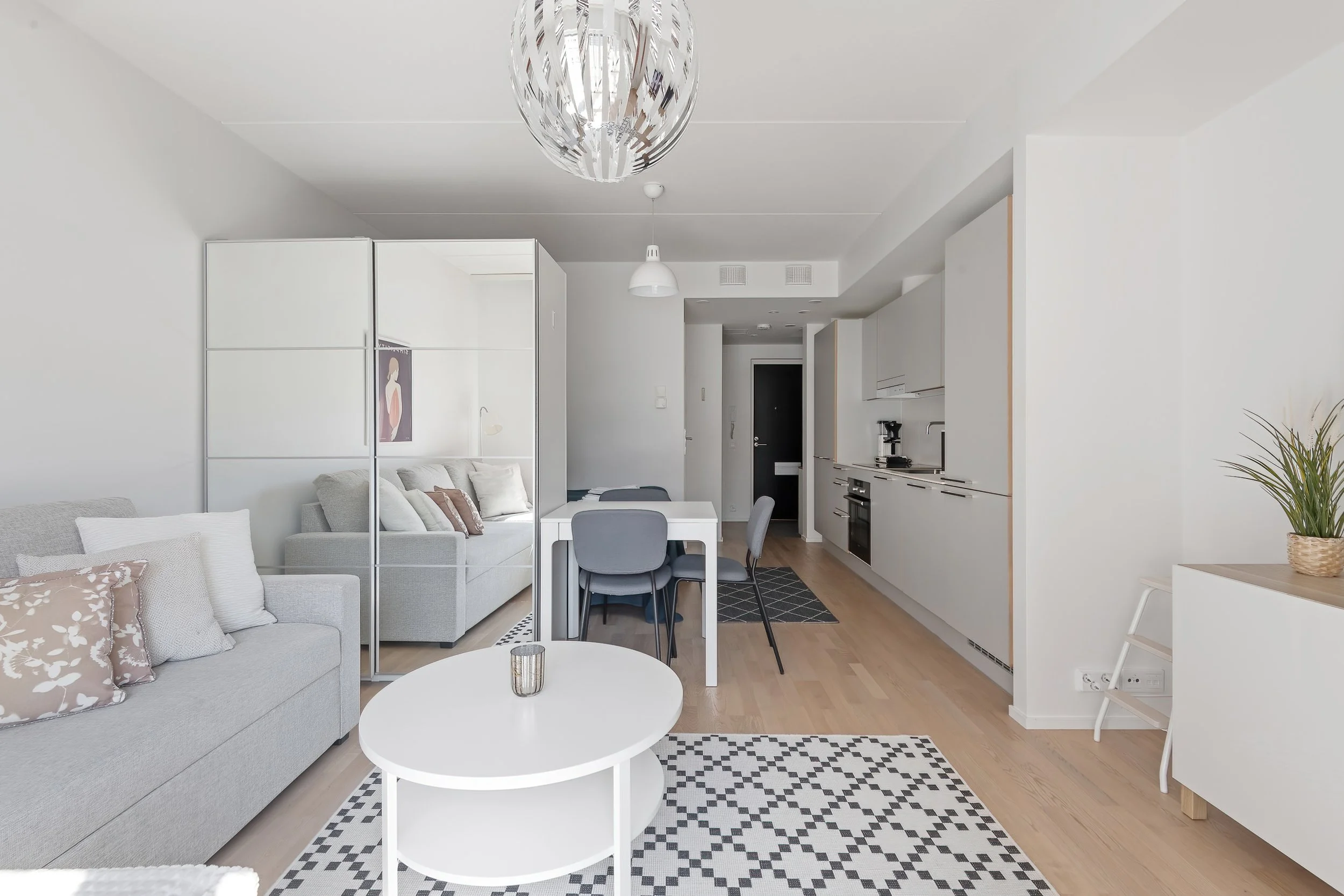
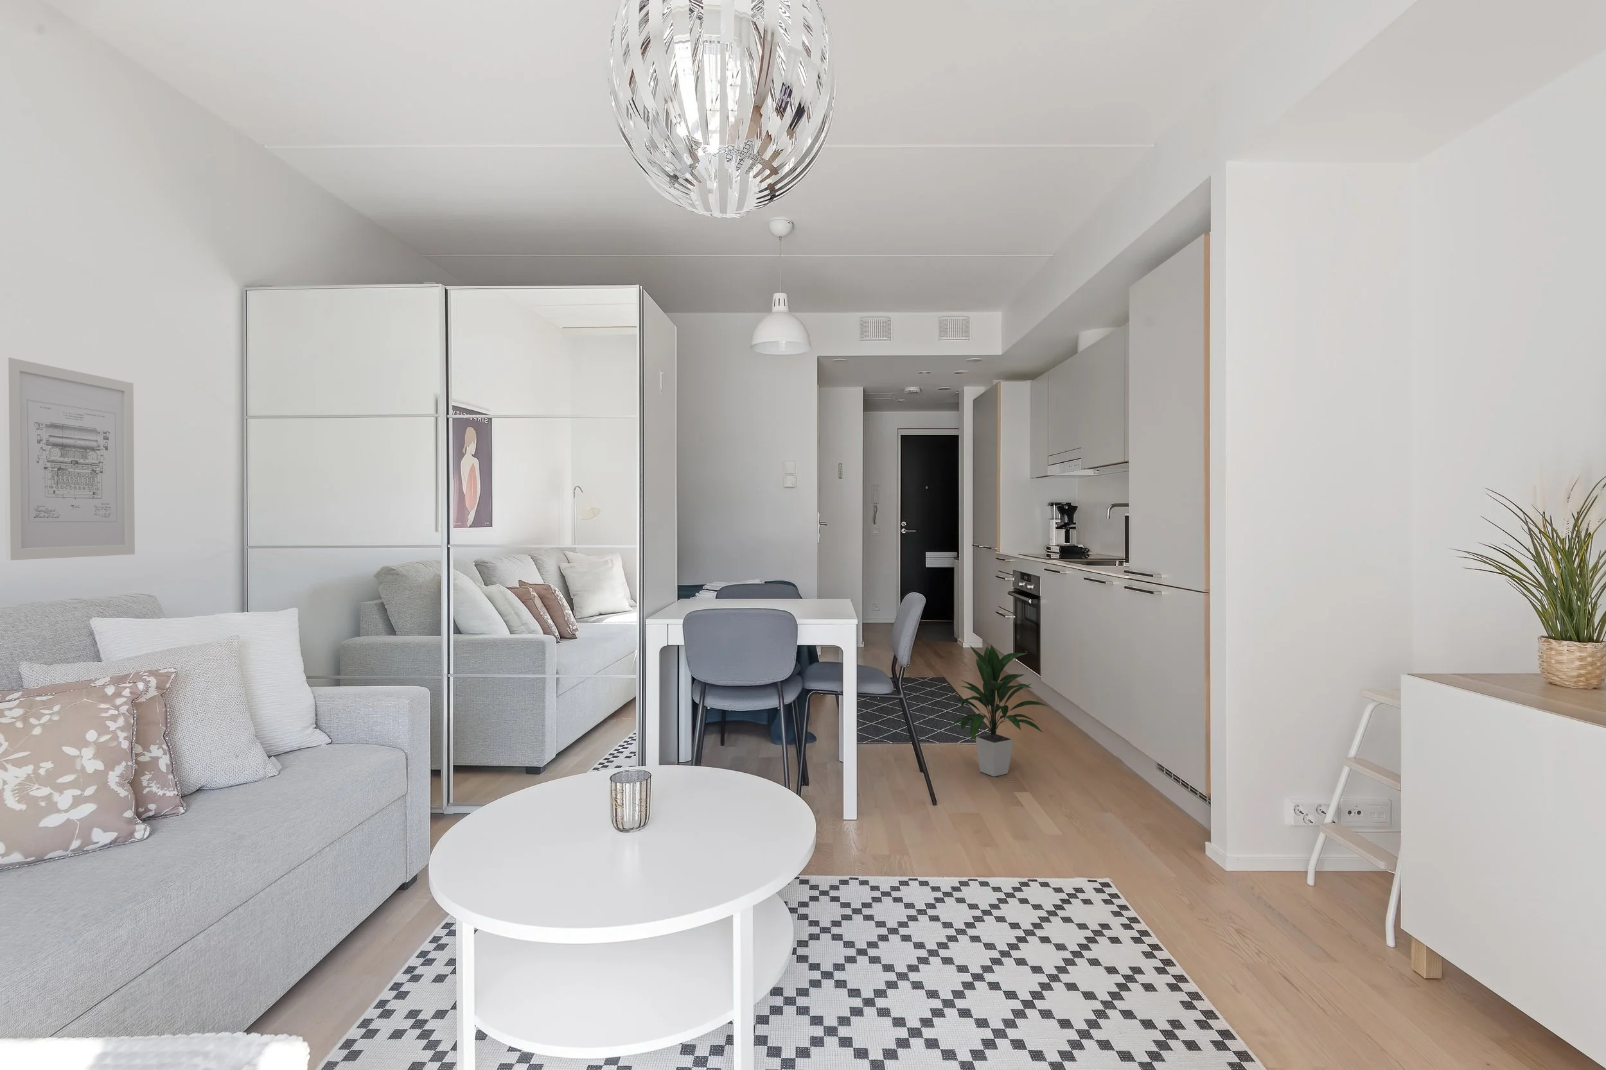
+ wall art [4,357,135,561]
+ indoor plant [950,644,1049,777]
